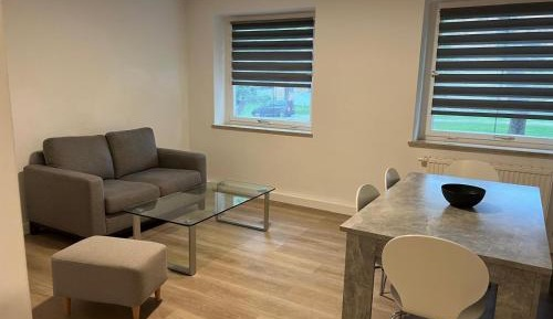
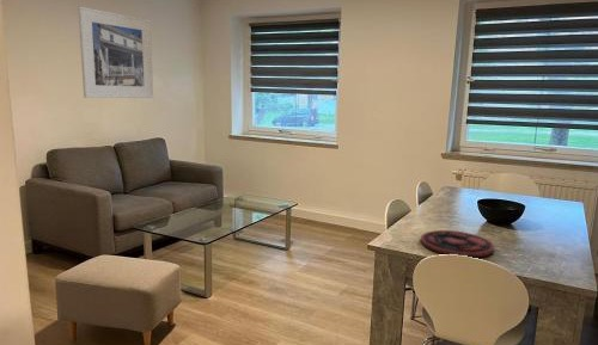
+ plate [420,229,495,258]
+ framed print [77,5,154,99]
